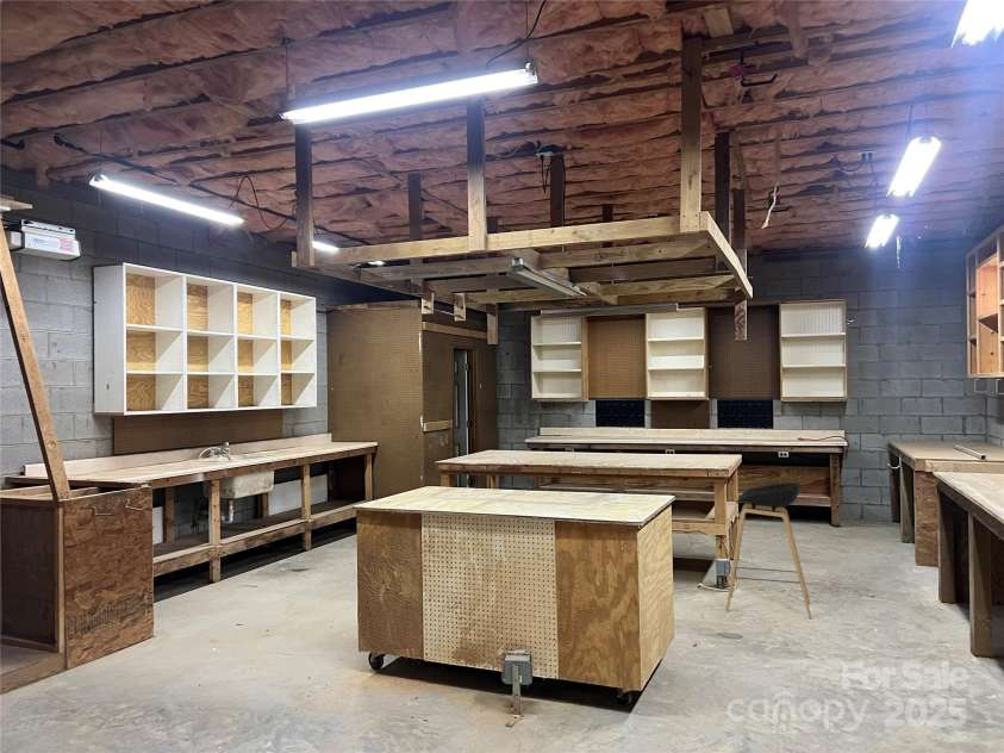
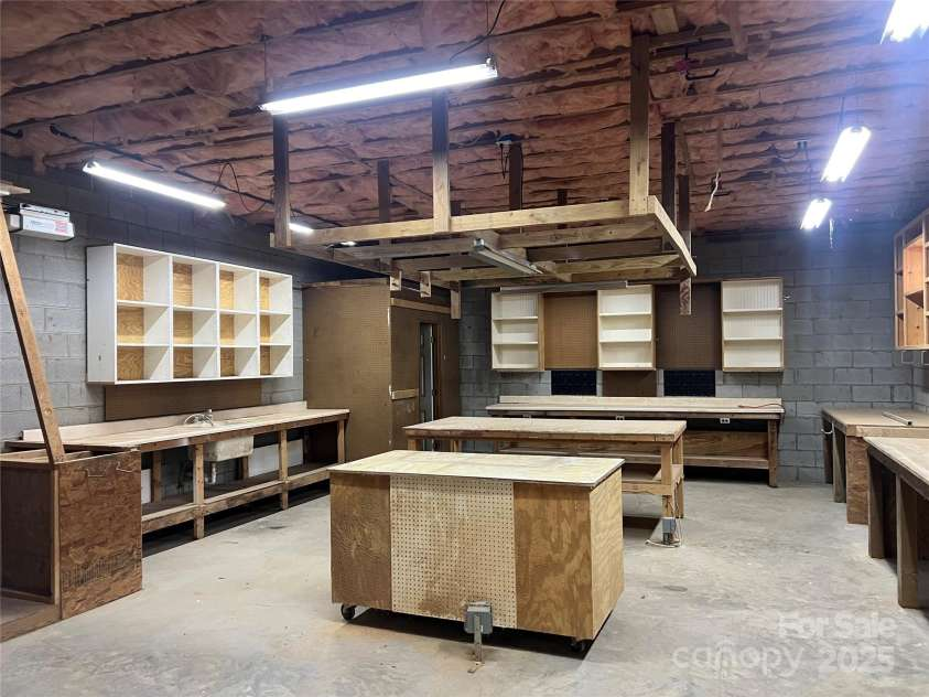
- stool [725,481,812,620]
